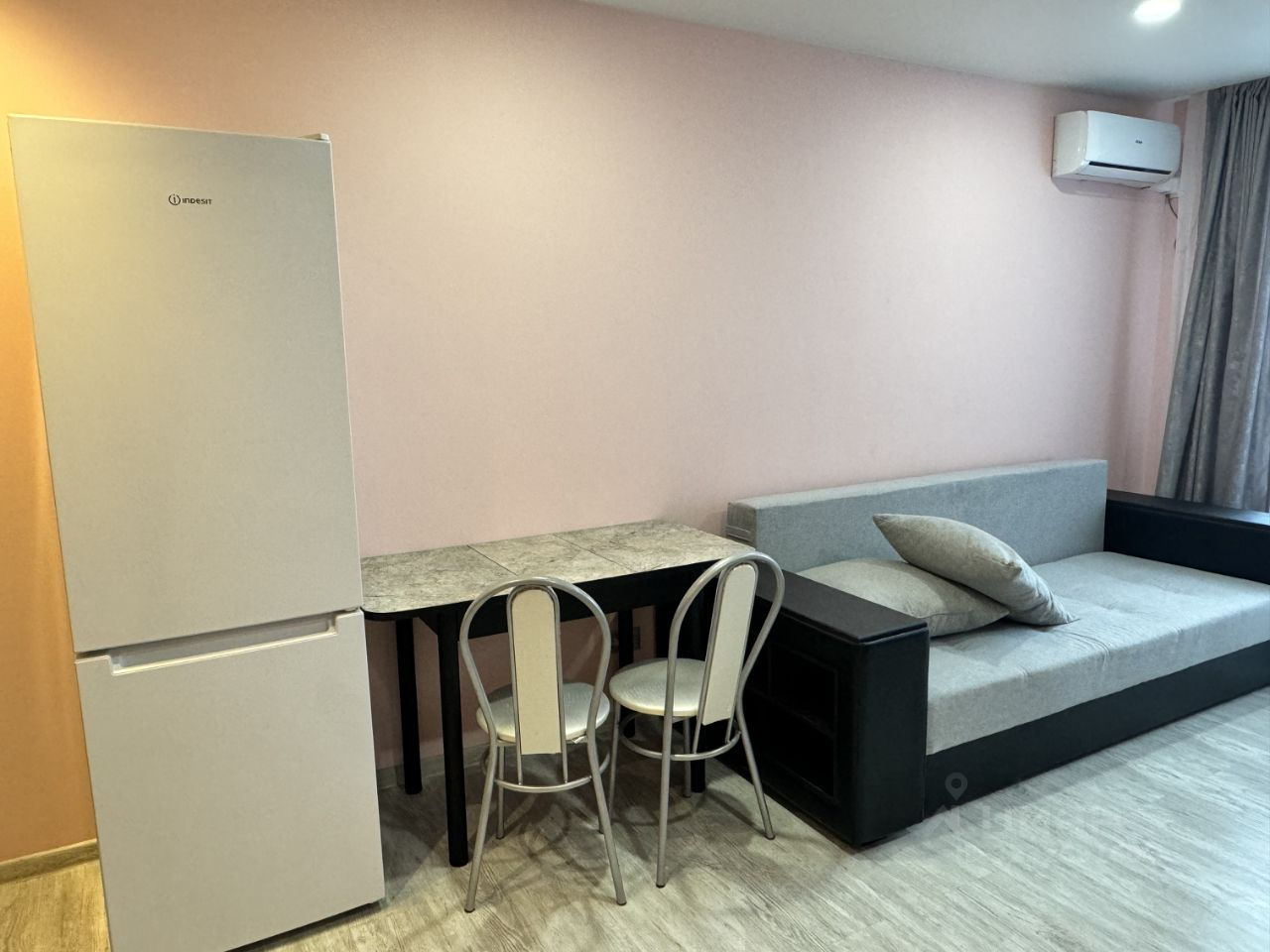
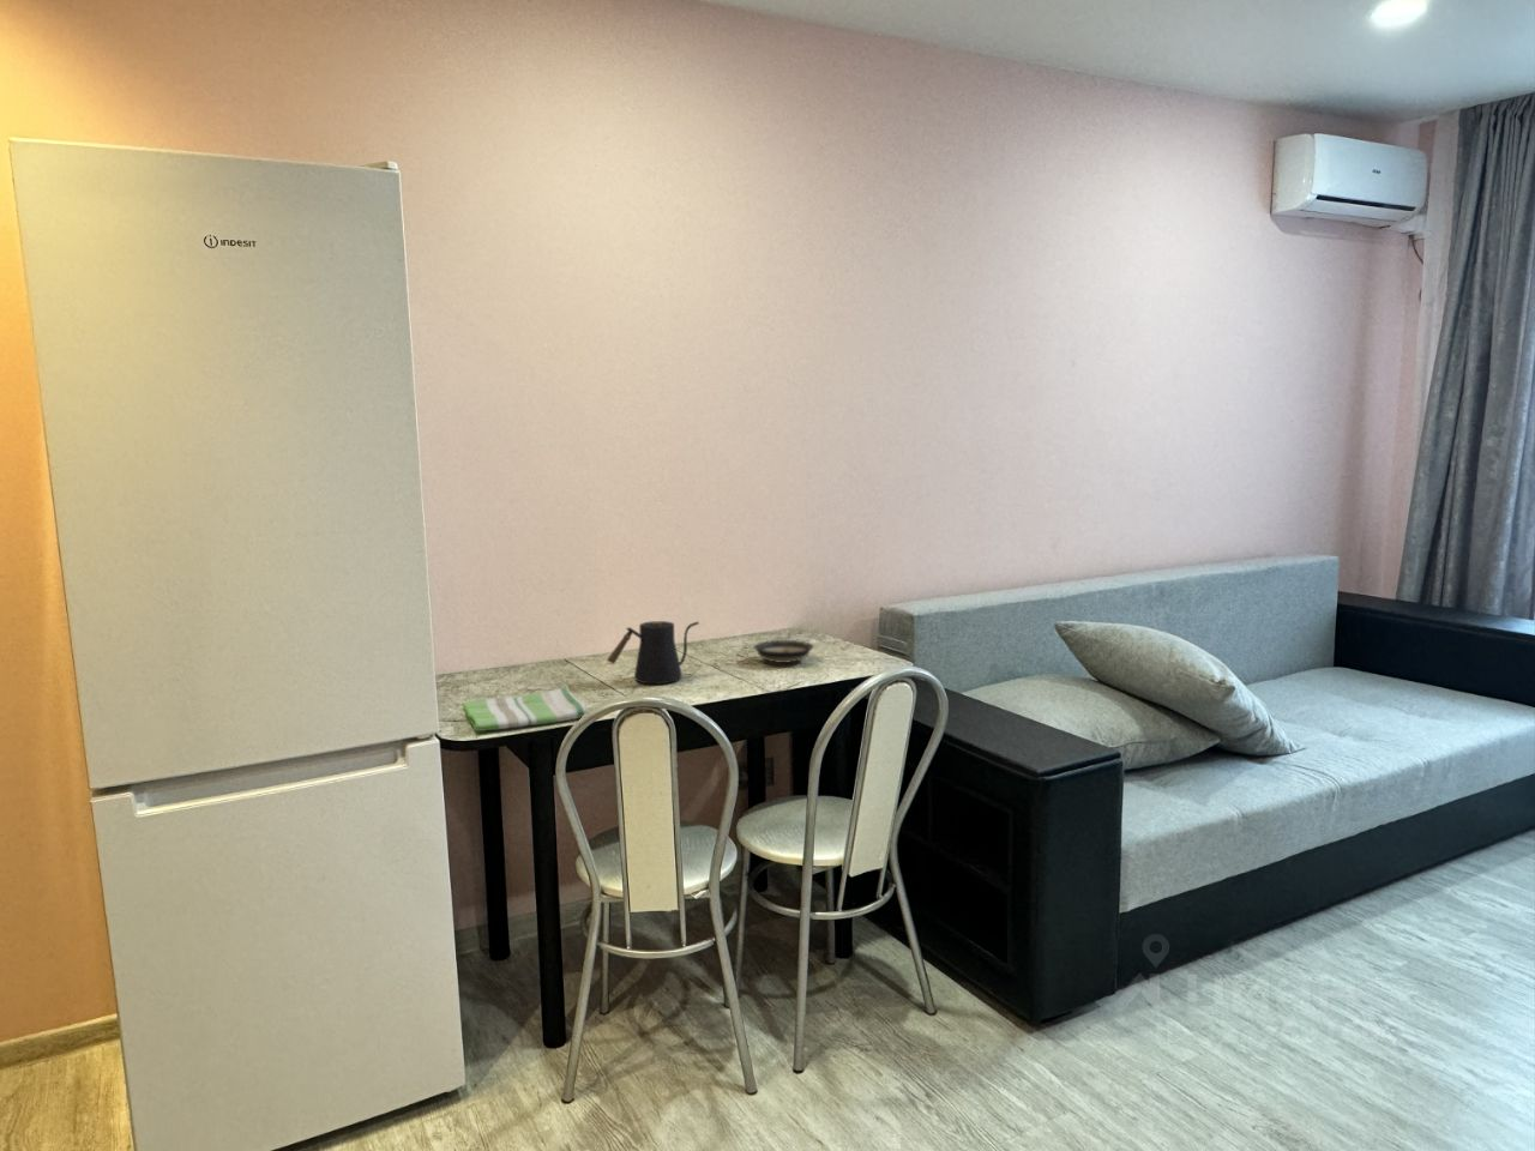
+ kettle [607,620,700,684]
+ dish towel [460,686,589,733]
+ saucer [752,640,816,664]
